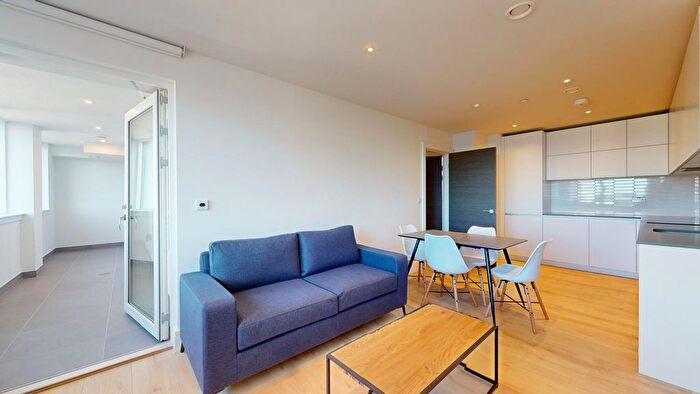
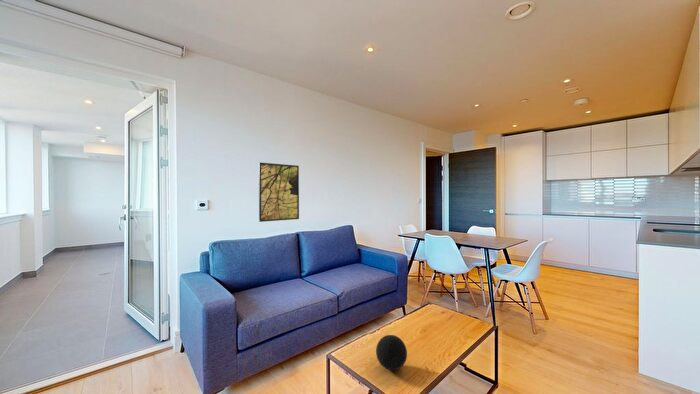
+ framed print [258,162,300,223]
+ decorative ball [375,334,408,371]
